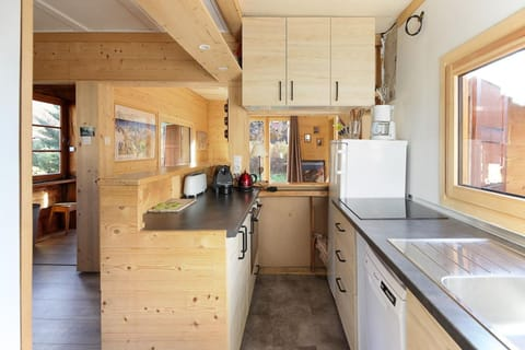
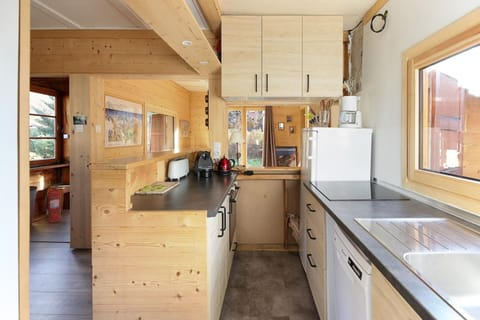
+ fire extinguisher [44,182,63,223]
